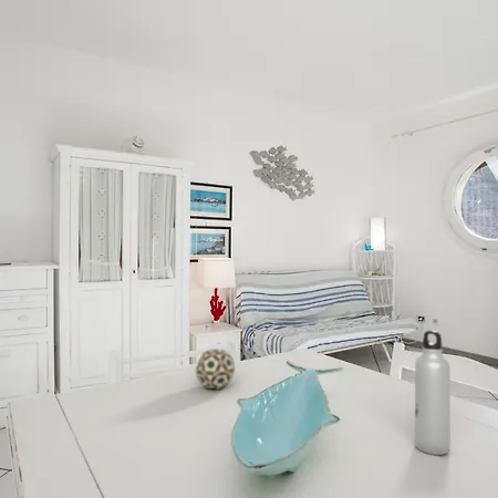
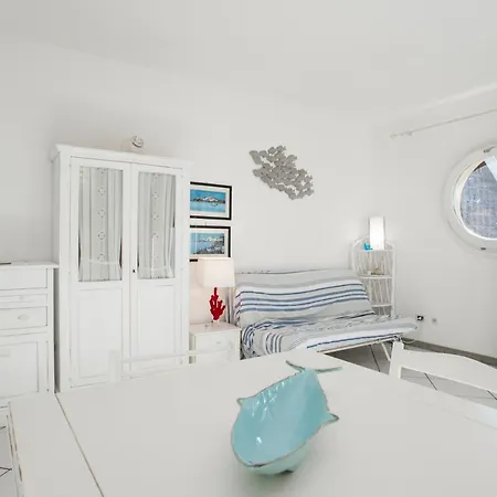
- decorative ball [195,347,236,391]
- water bottle [414,330,452,456]
